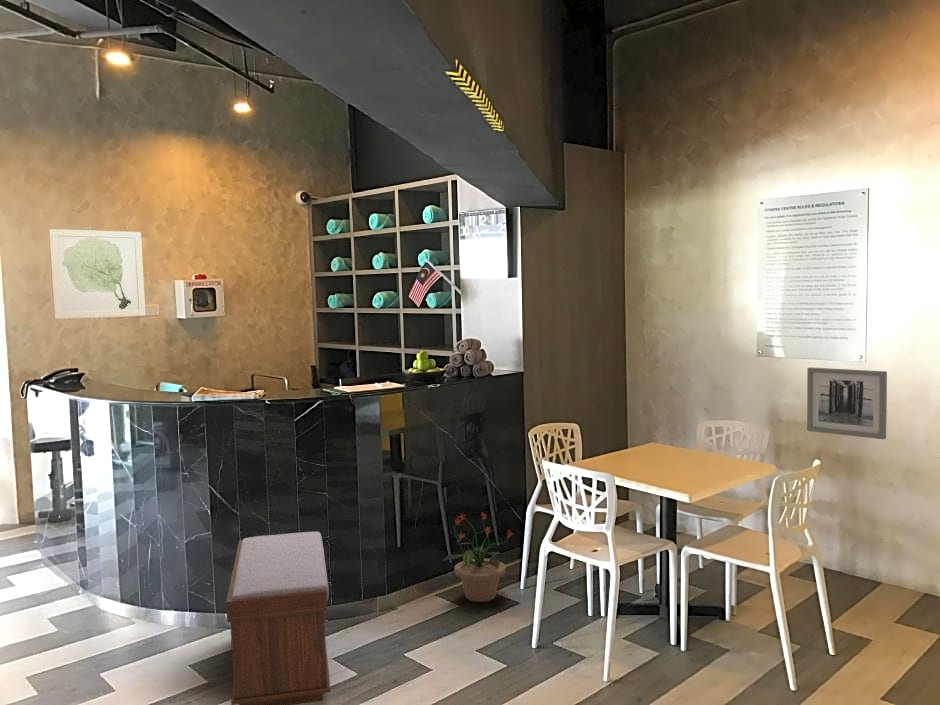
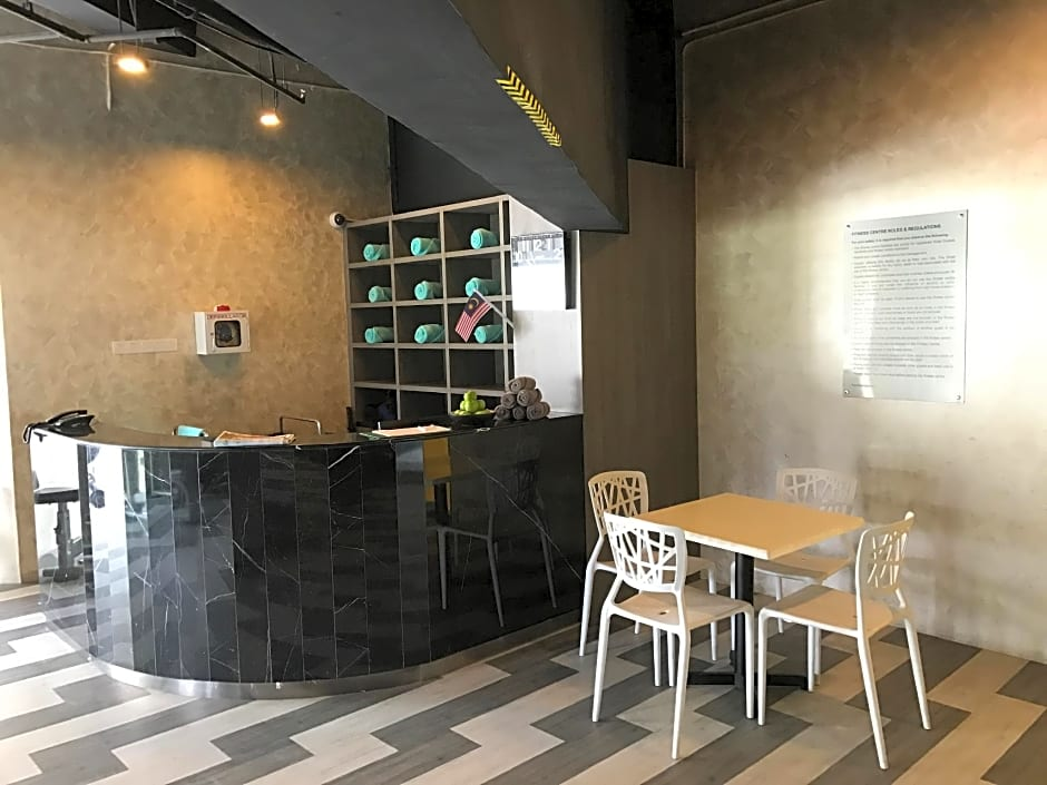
- potted plant [441,511,515,603]
- wall art [806,367,888,440]
- bench [225,531,332,705]
- wall art [48,228,147,320]
